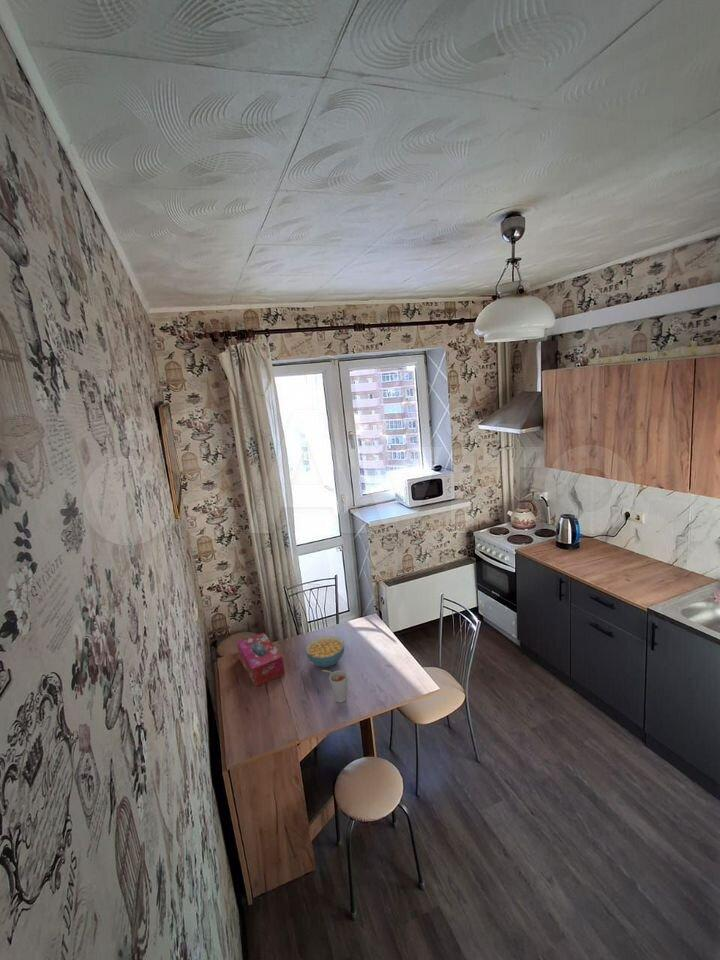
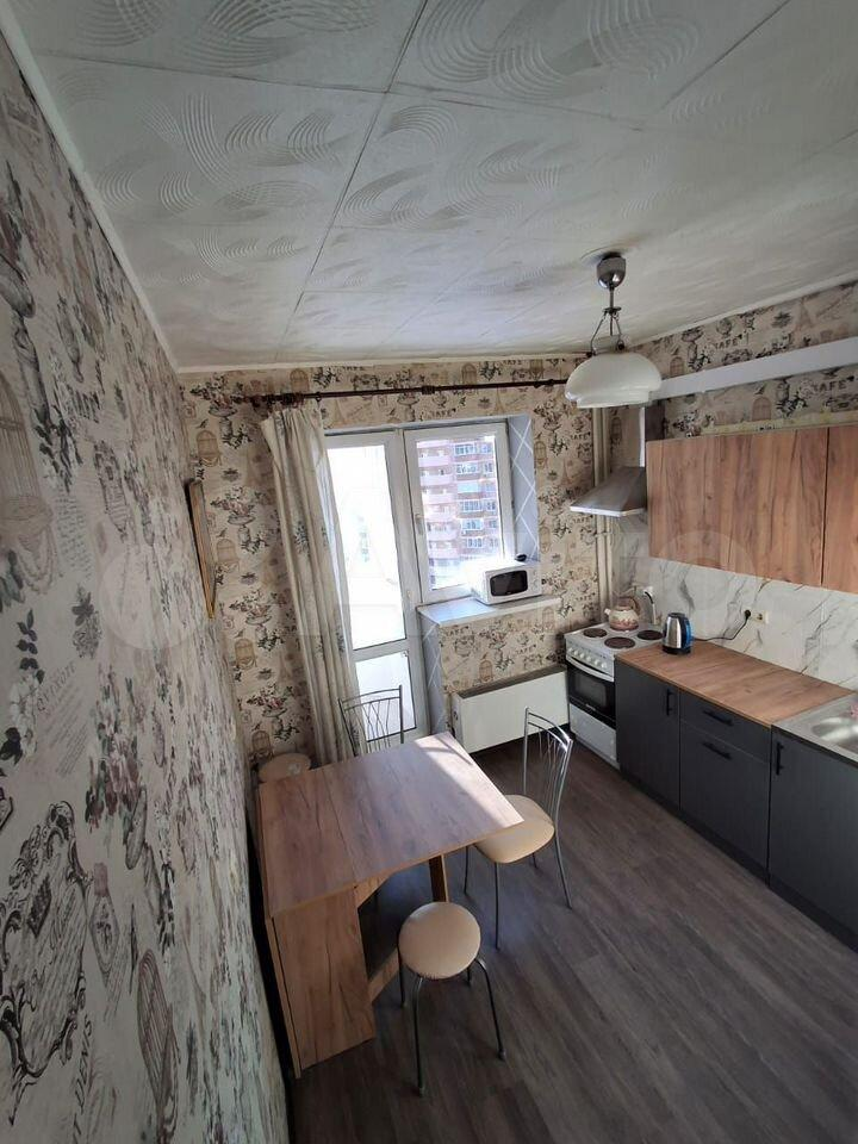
- cereal bowl [305,635,345,668]
- cup [321,669,348,704]
- tissue box [236,631,286,687]
